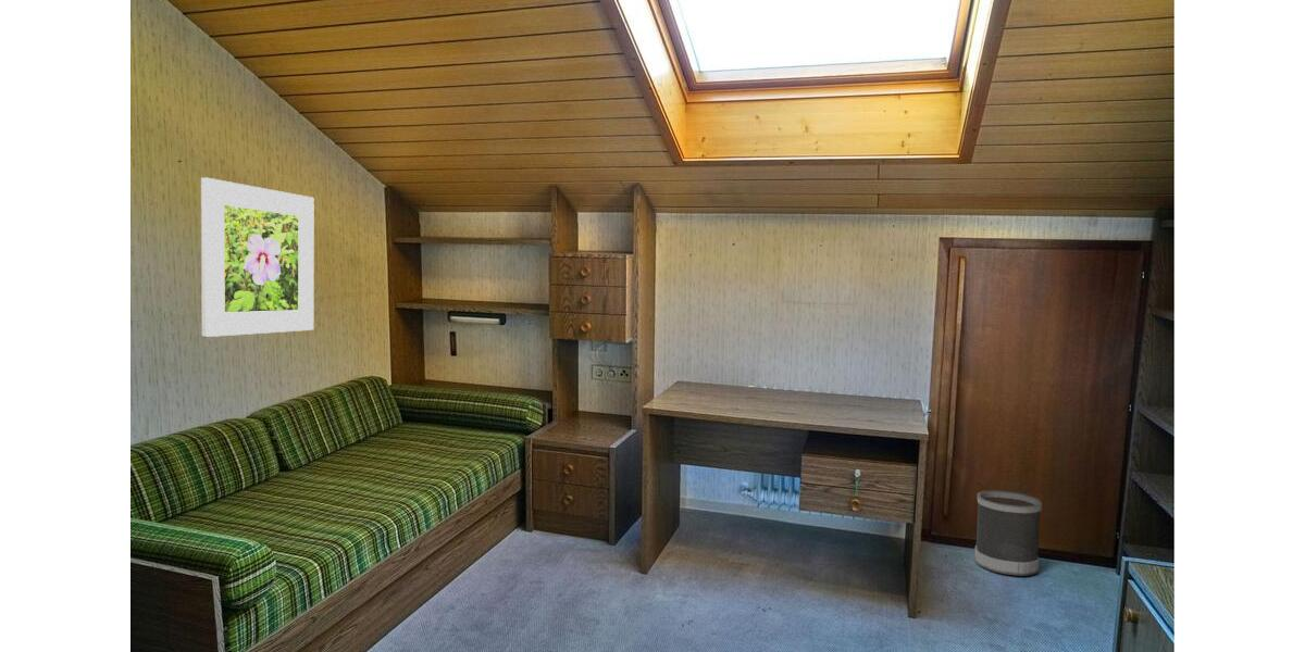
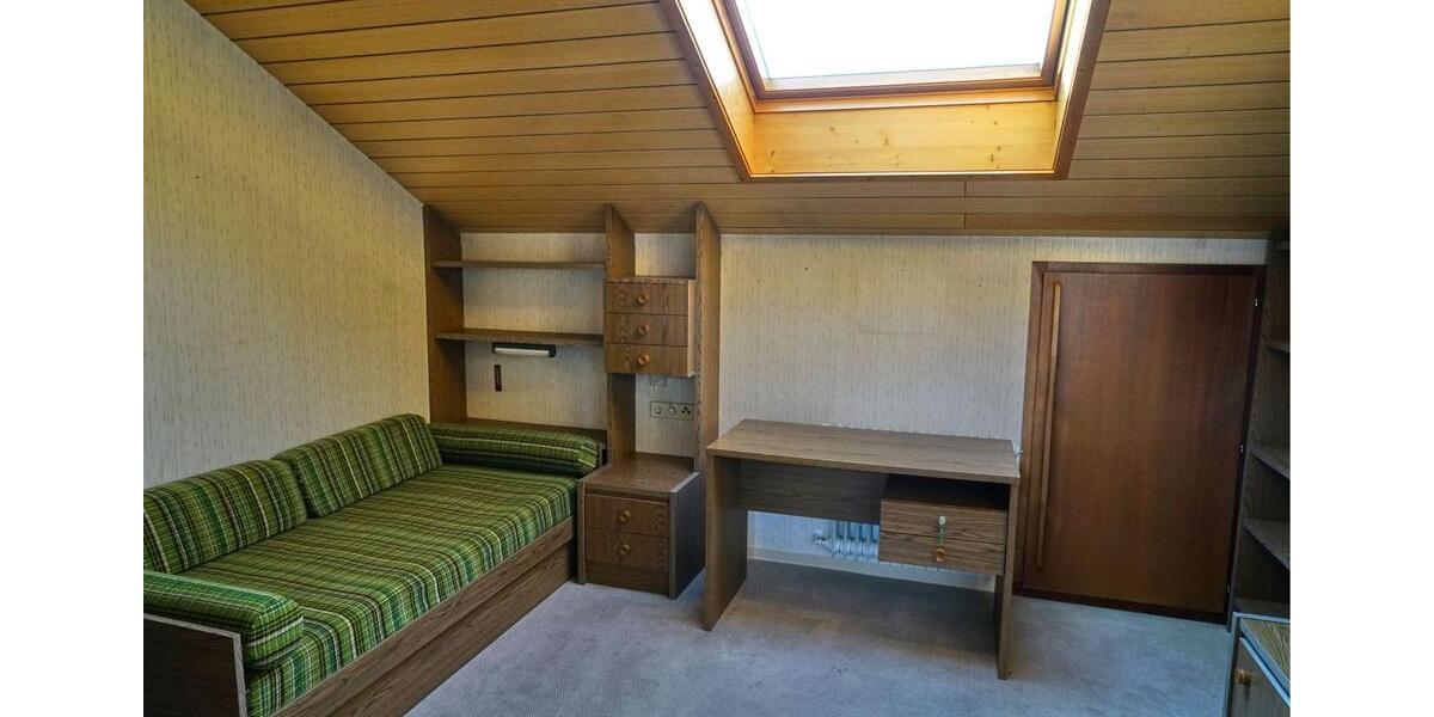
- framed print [200,176,314,338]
- wastebasket [973,489,1043,577]
